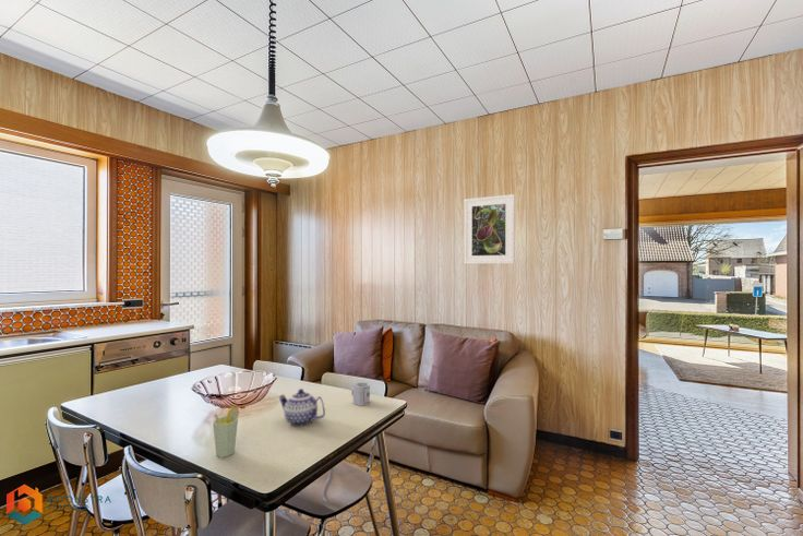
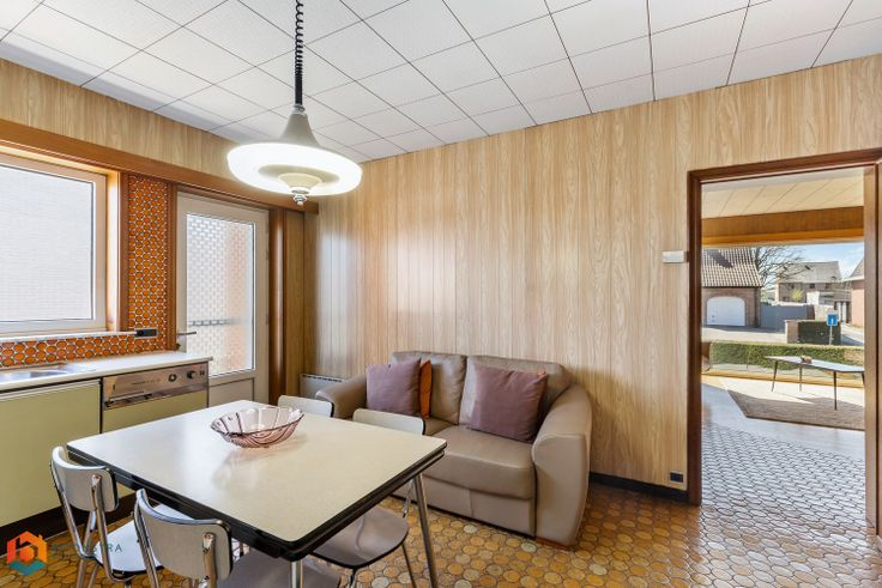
- cup [212,405,240,458]
- teapot [278,388,326,427]
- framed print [463,193,516,265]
- cup [350,381,371,407]
